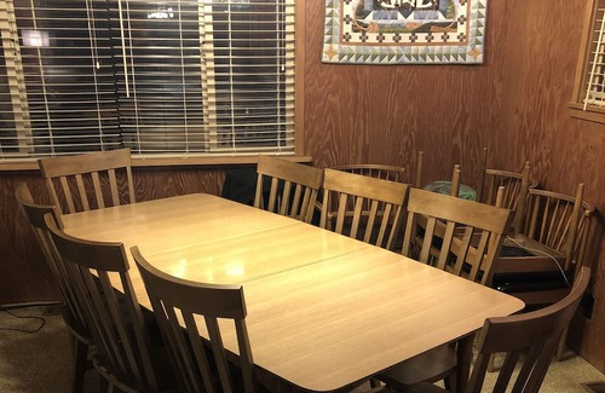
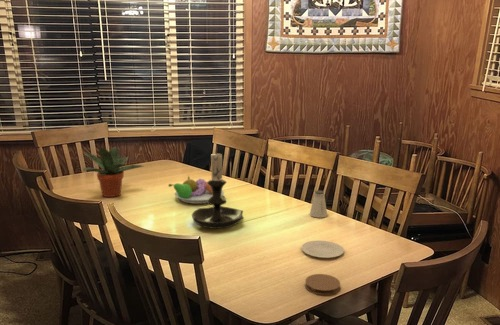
+ saltshaker [309,189,328,219]
+ plate [300,240,345,259]
+ coaster [304,273,341,296]
+ potted plant [82,146,145,198]
+ fruit bowl [167,175,225,205]
+ candle holder [191,148,244,230]
